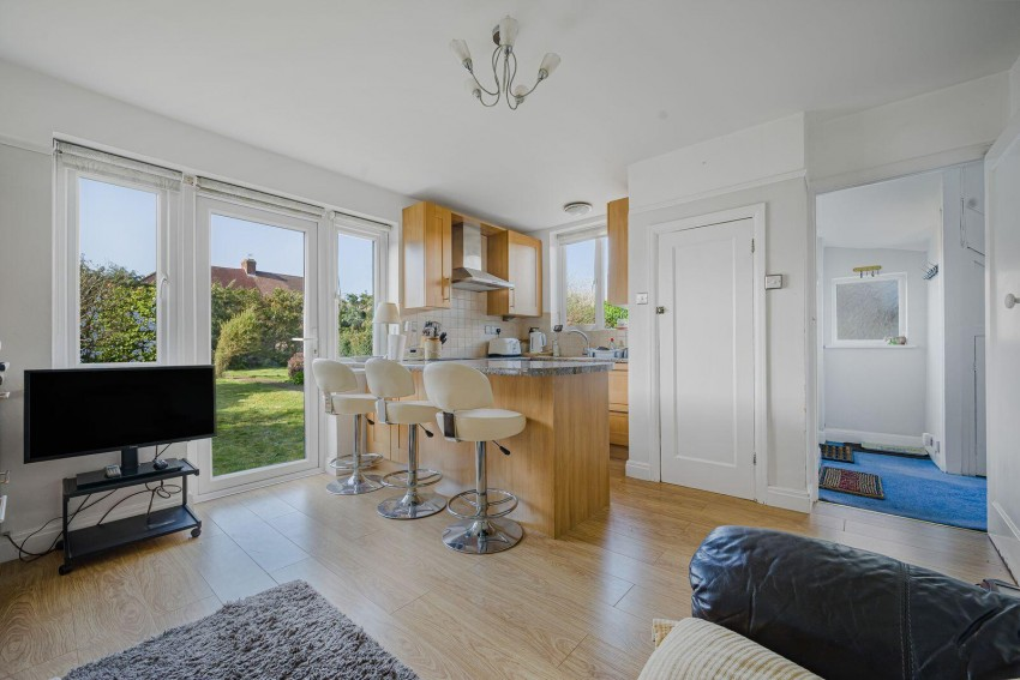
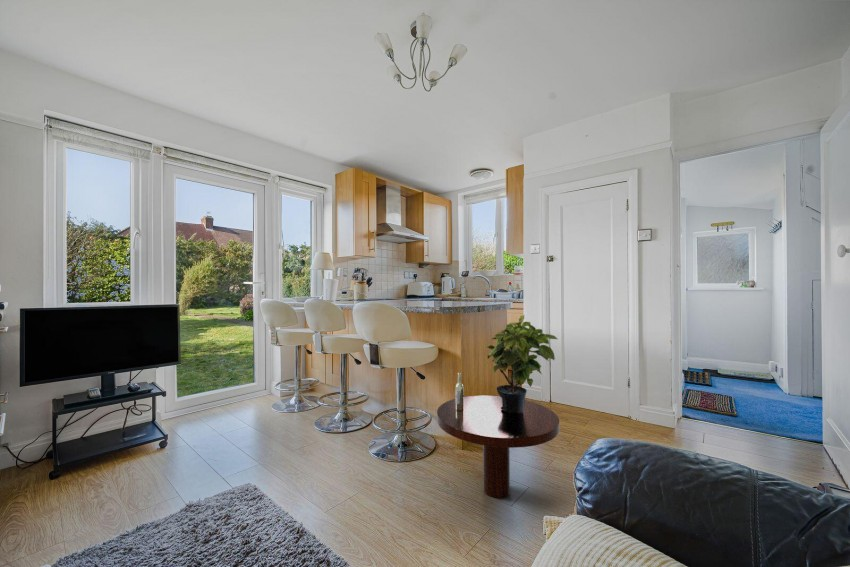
+ potted plant [486,314,558,413]
+ coffee table [436,372,560,499]
